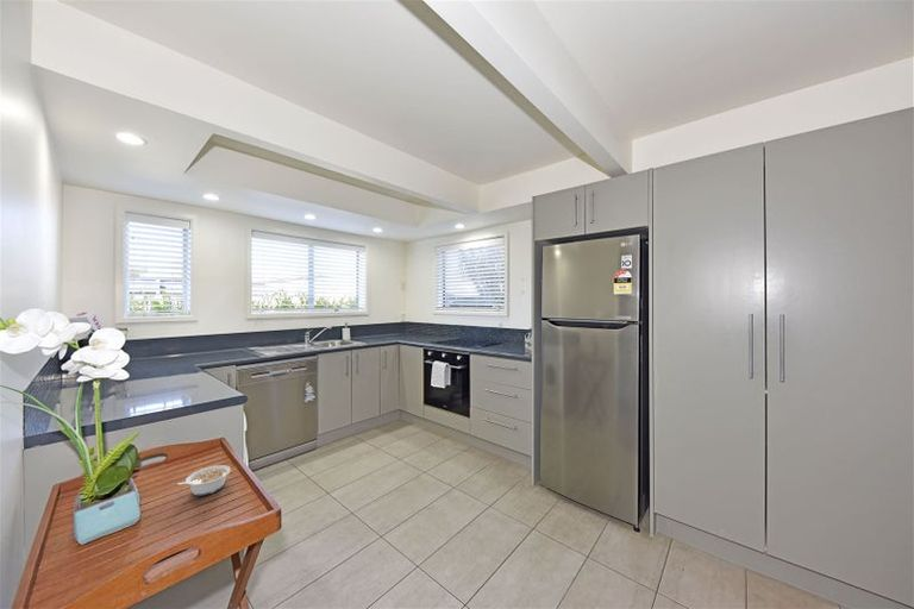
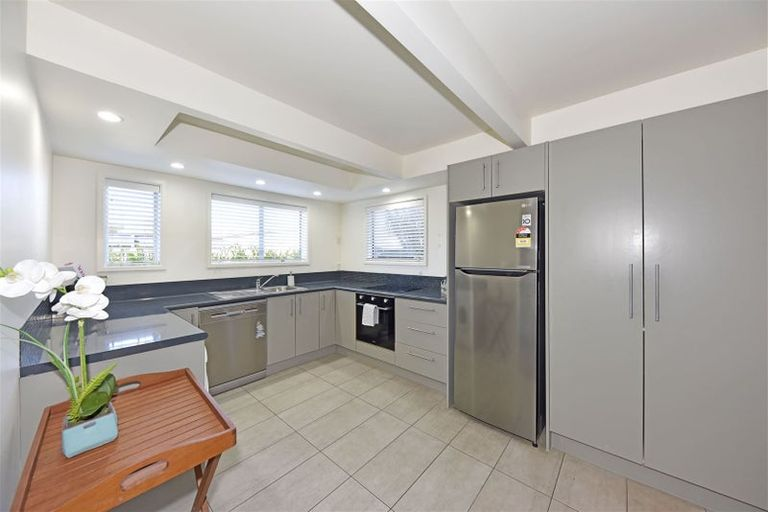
- legume [176,464,232,497]
